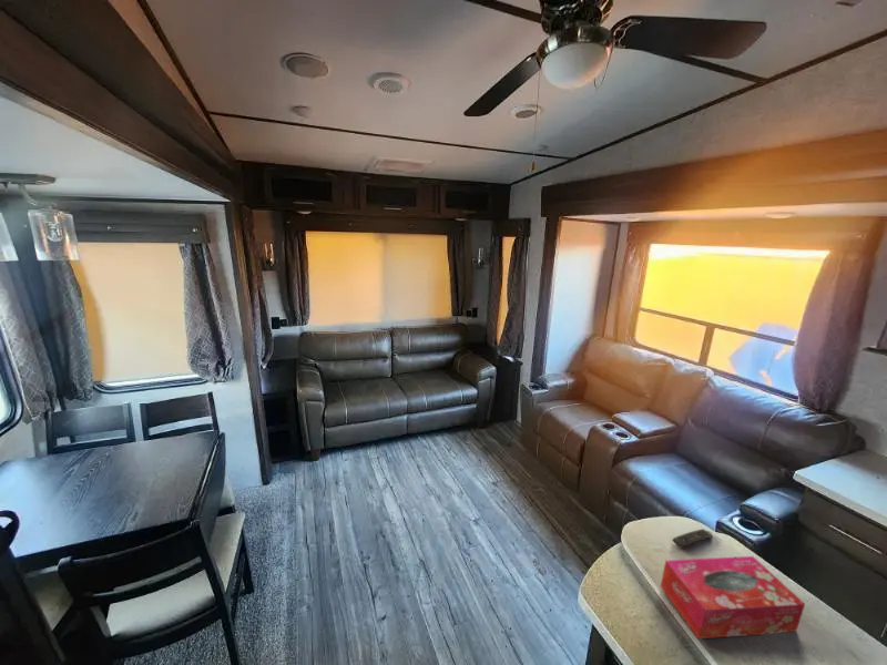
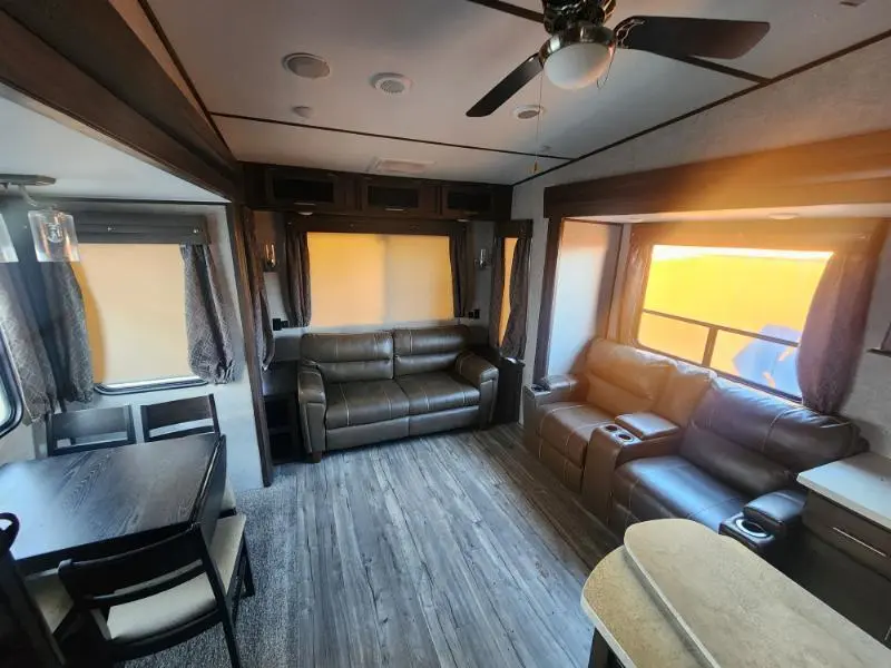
- tissue box [660,555,806,640]
- remote control [671,528,714,551]
